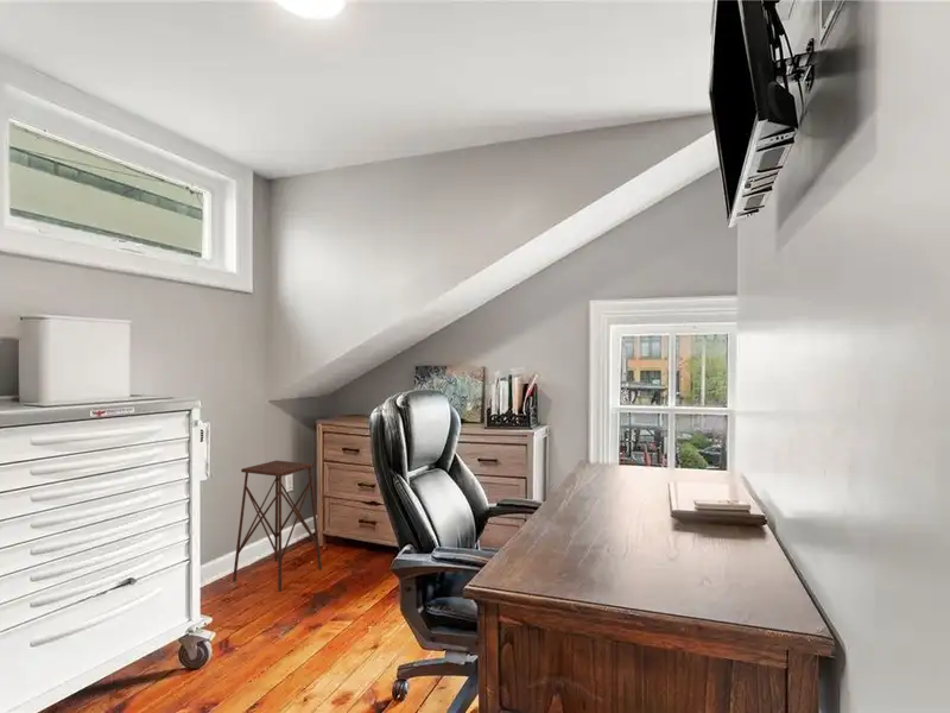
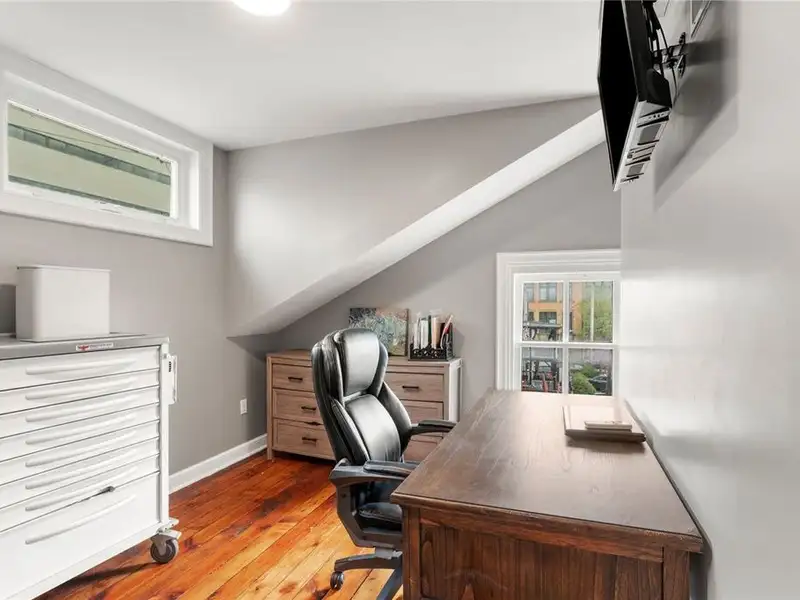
- side table [232,460,323,592]
